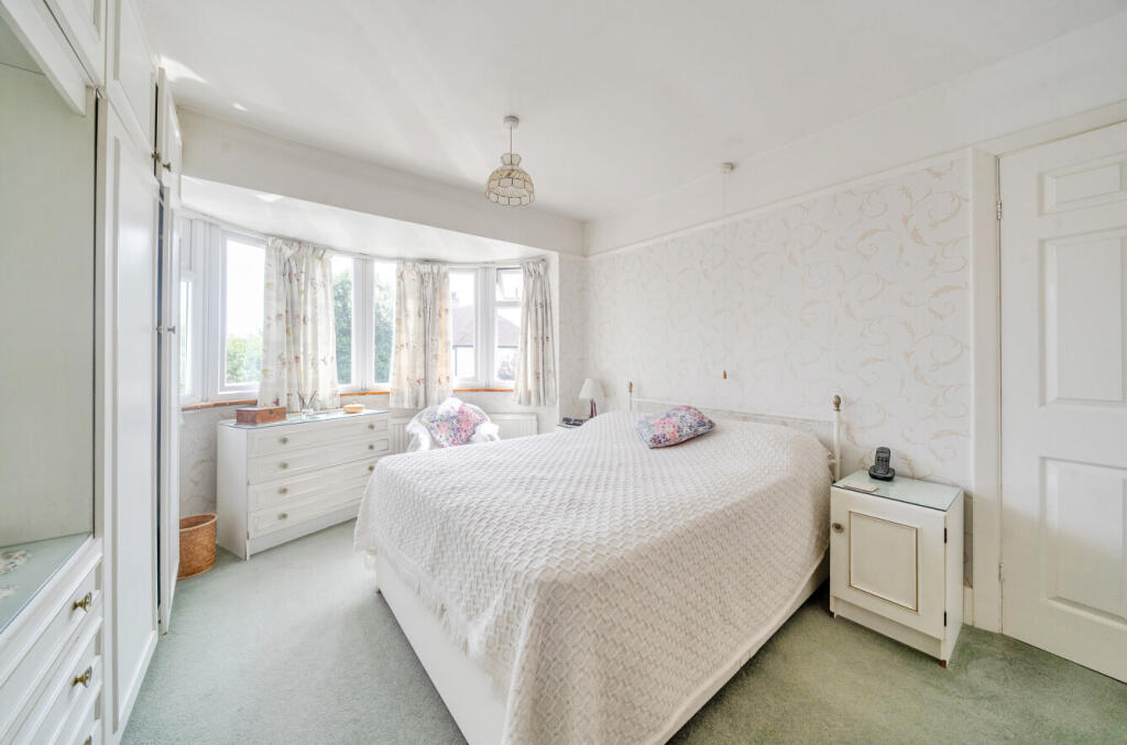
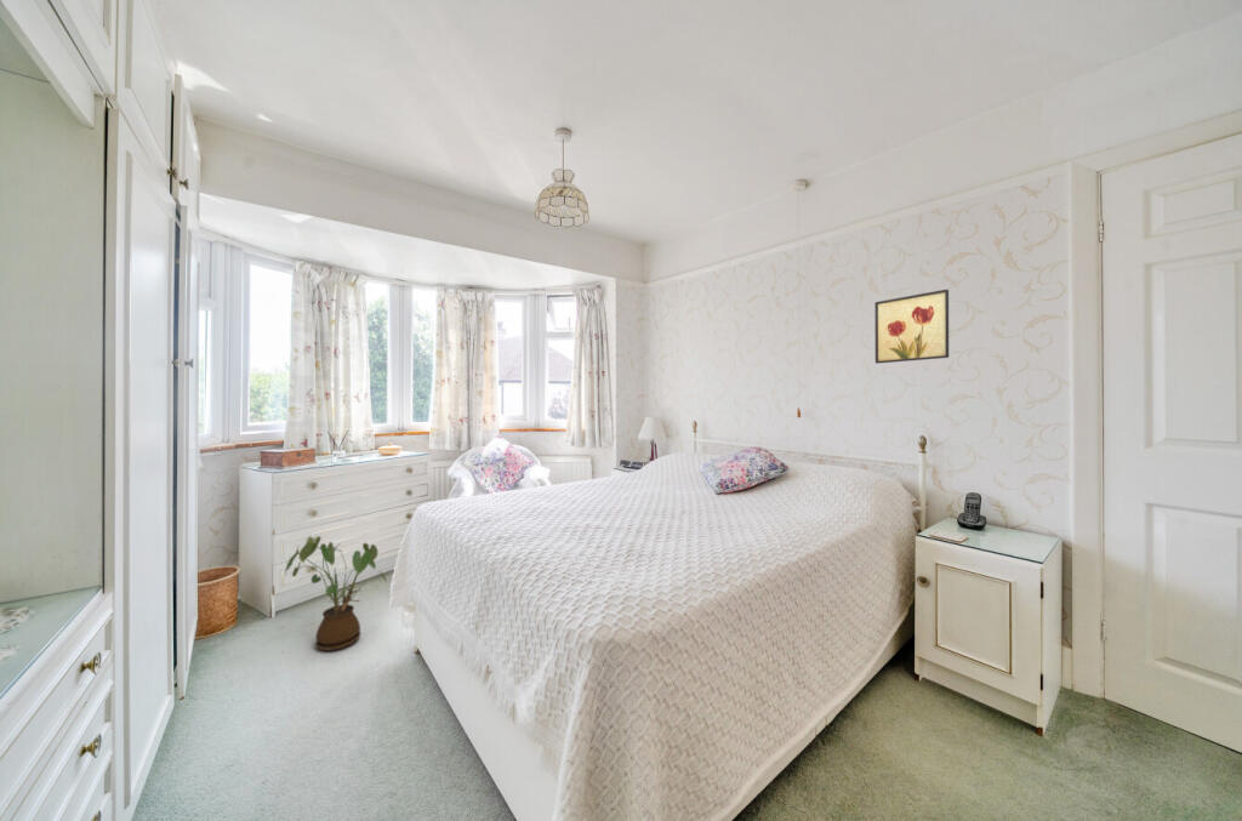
+ house plant [284,535,388,652]
+ wall art [873,289,950,365]
